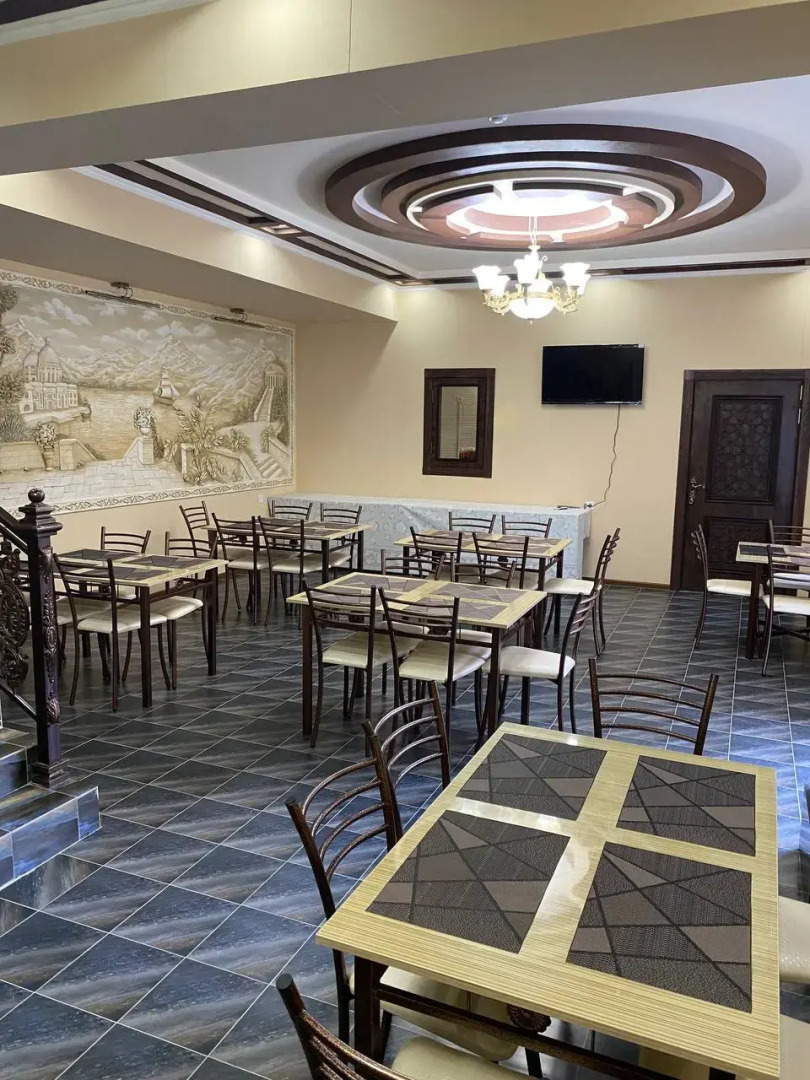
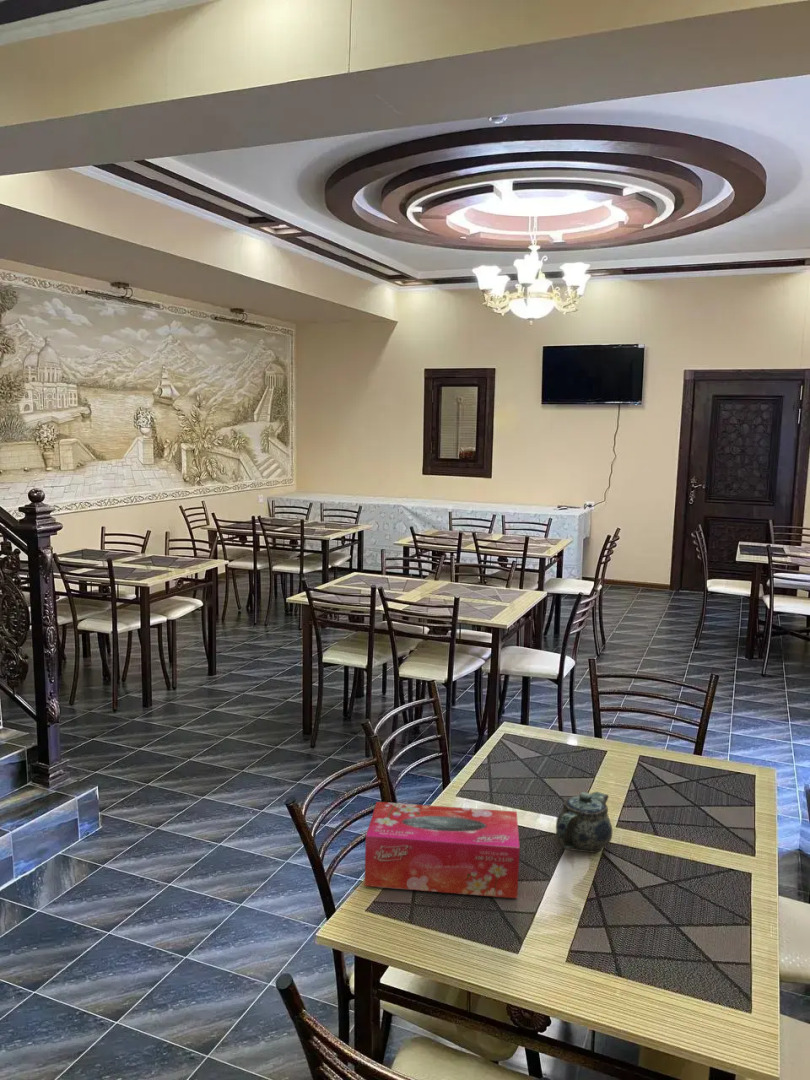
+ chinaware [554,791,613,854]
+ tissue box [364,801,521,899]
